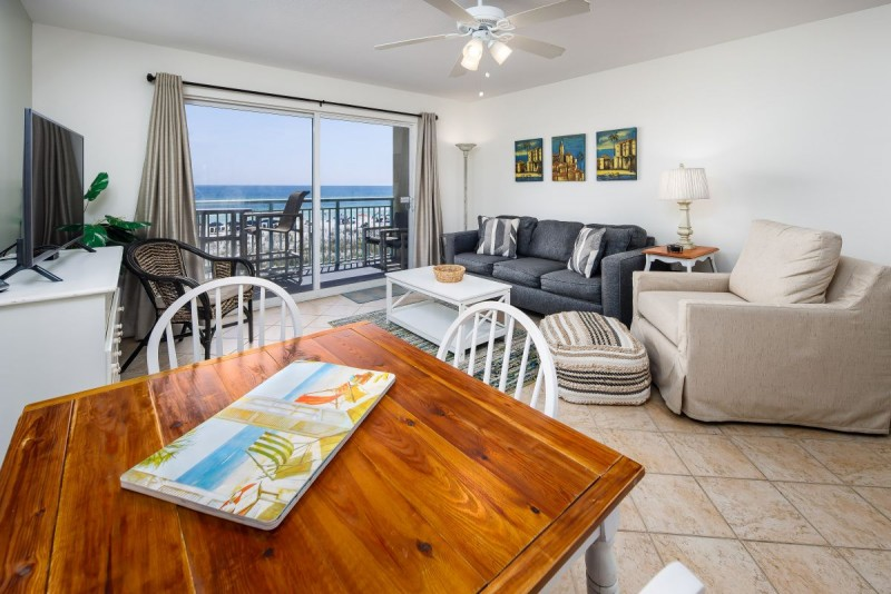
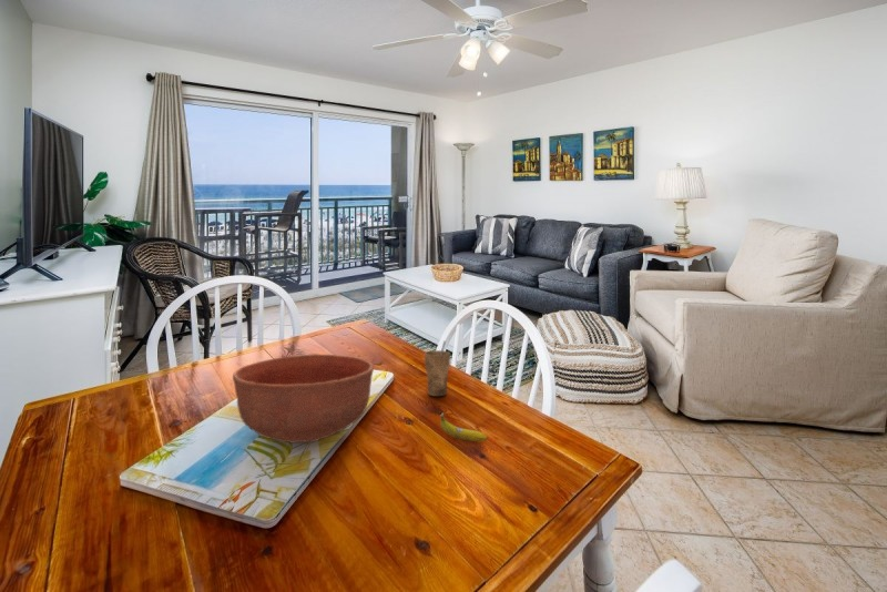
+ fruit [439,412,488,442]
+ cup [424,340,451,397]
+ bowl [232,354,375,445]
